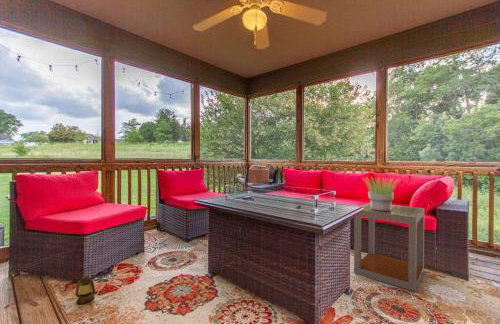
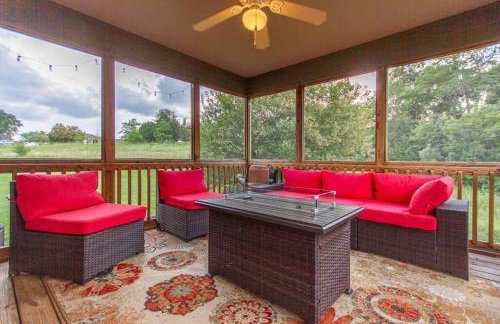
- side table [353,202,425,293]
- lantern [74,259,96,305]
- potted plant [360,177,403,211]
